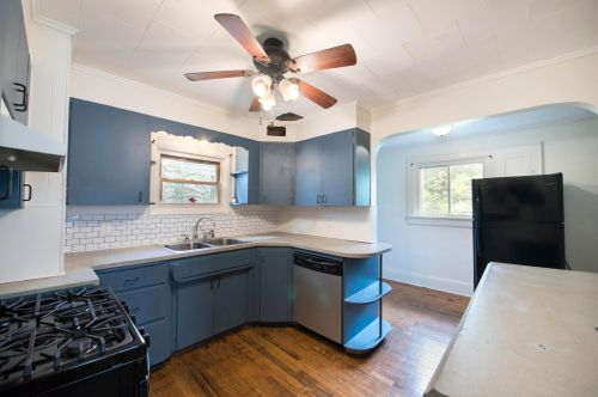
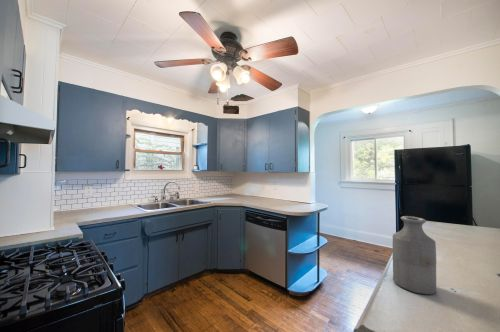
+ bottle [392,215,437,296]
